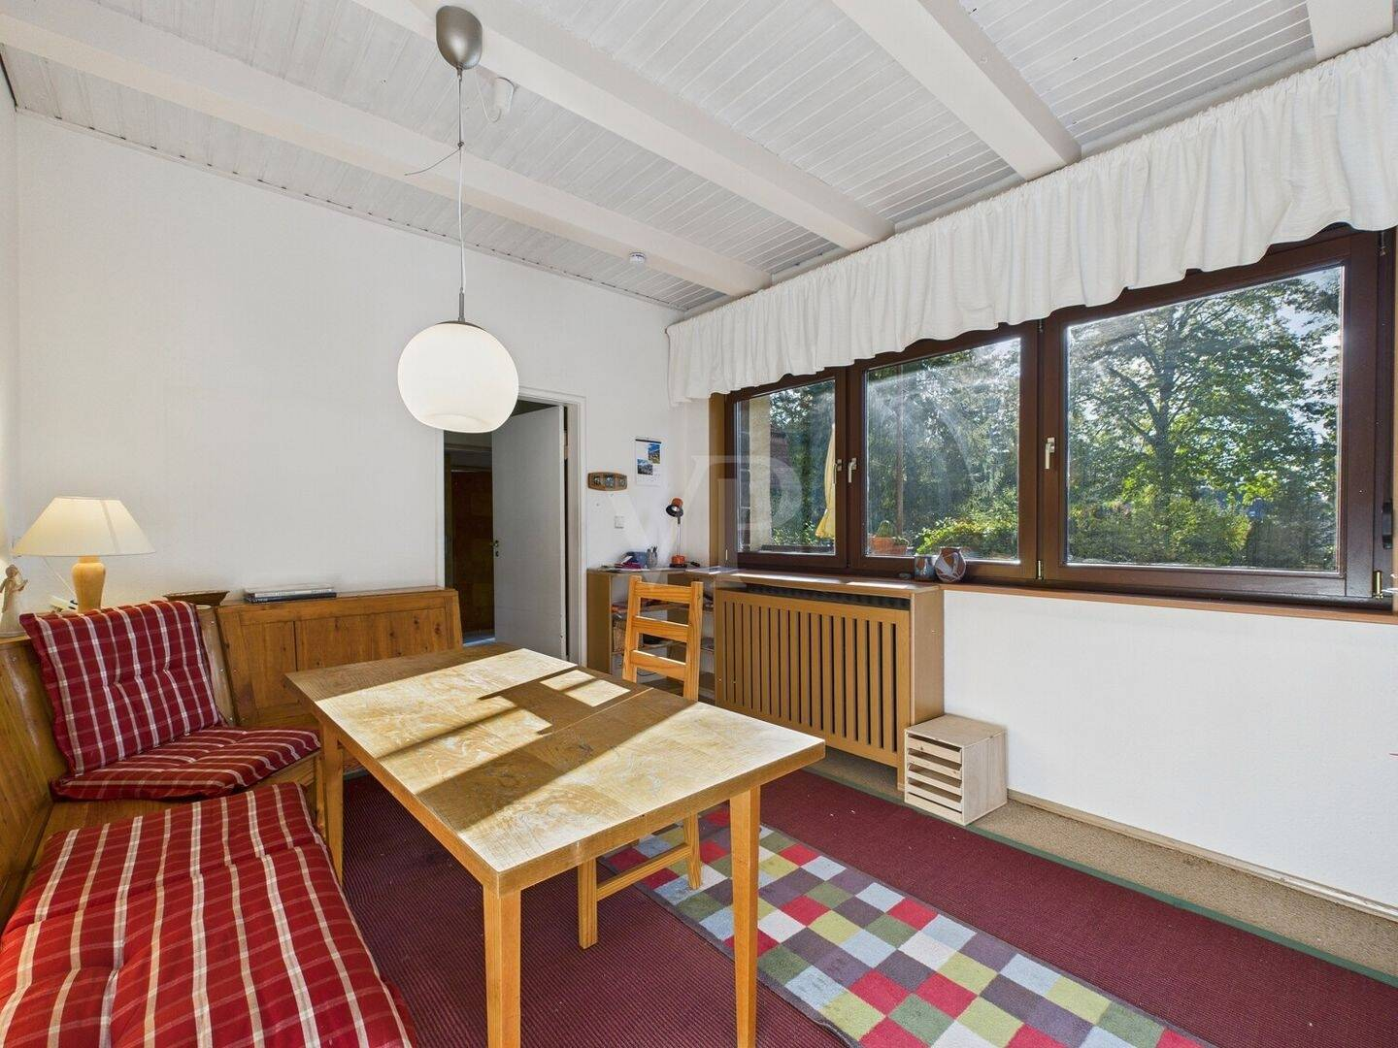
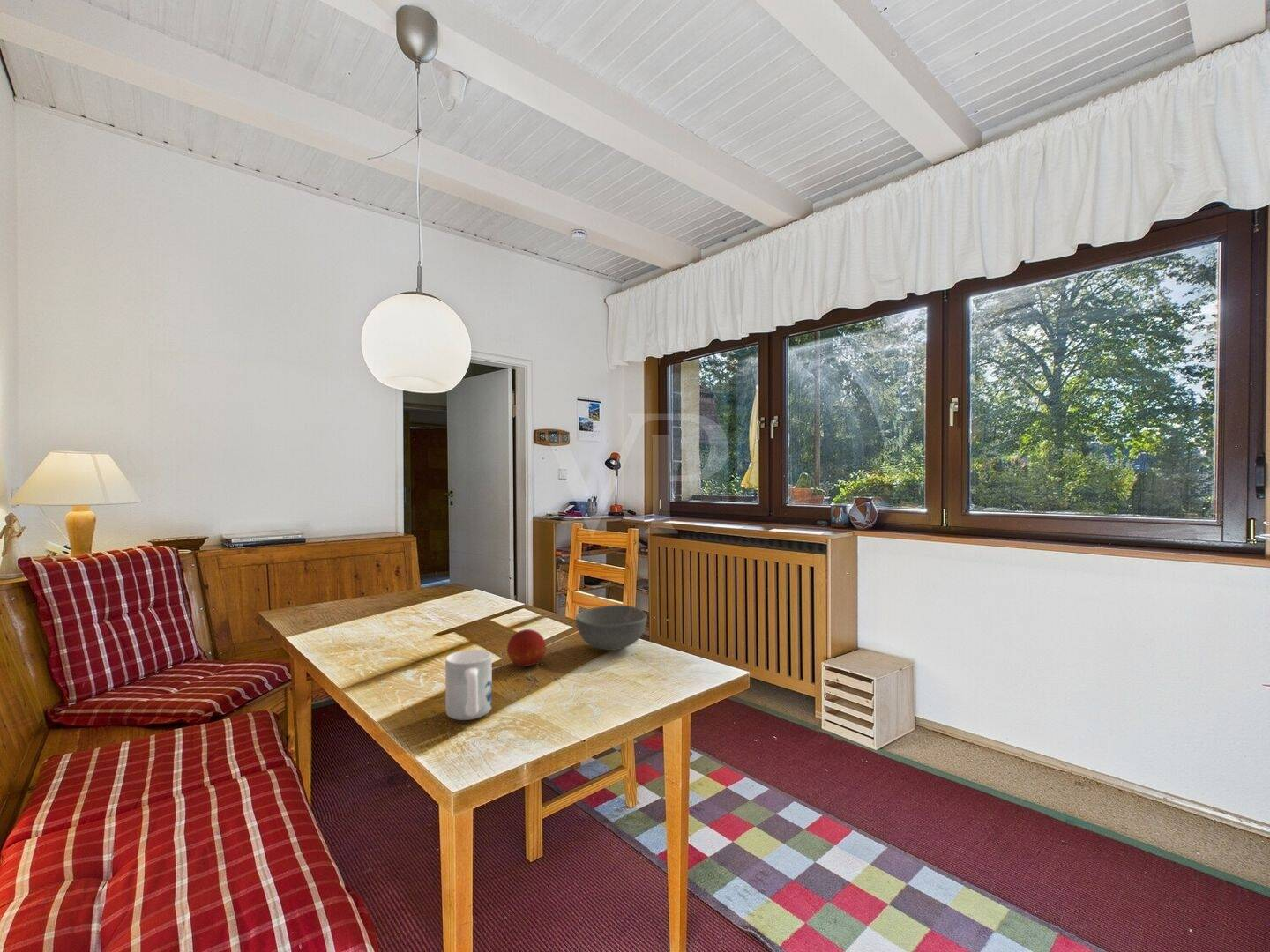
+ bowl [575,605,648,651]
+ fruit [506,628,547,670]
+ mug [444,649,493,721]
